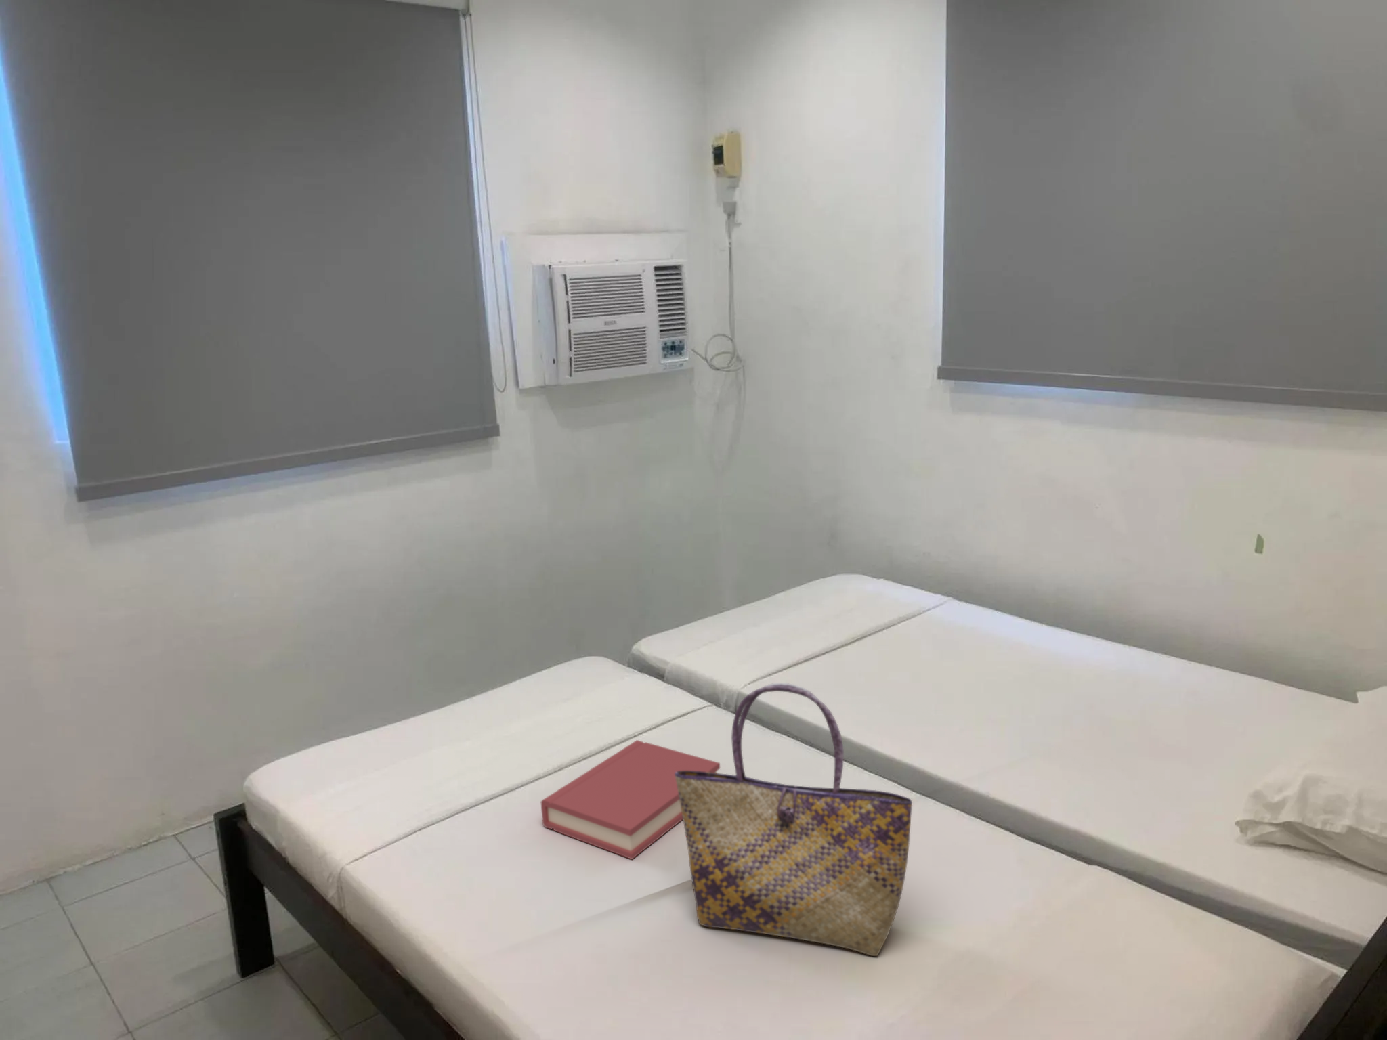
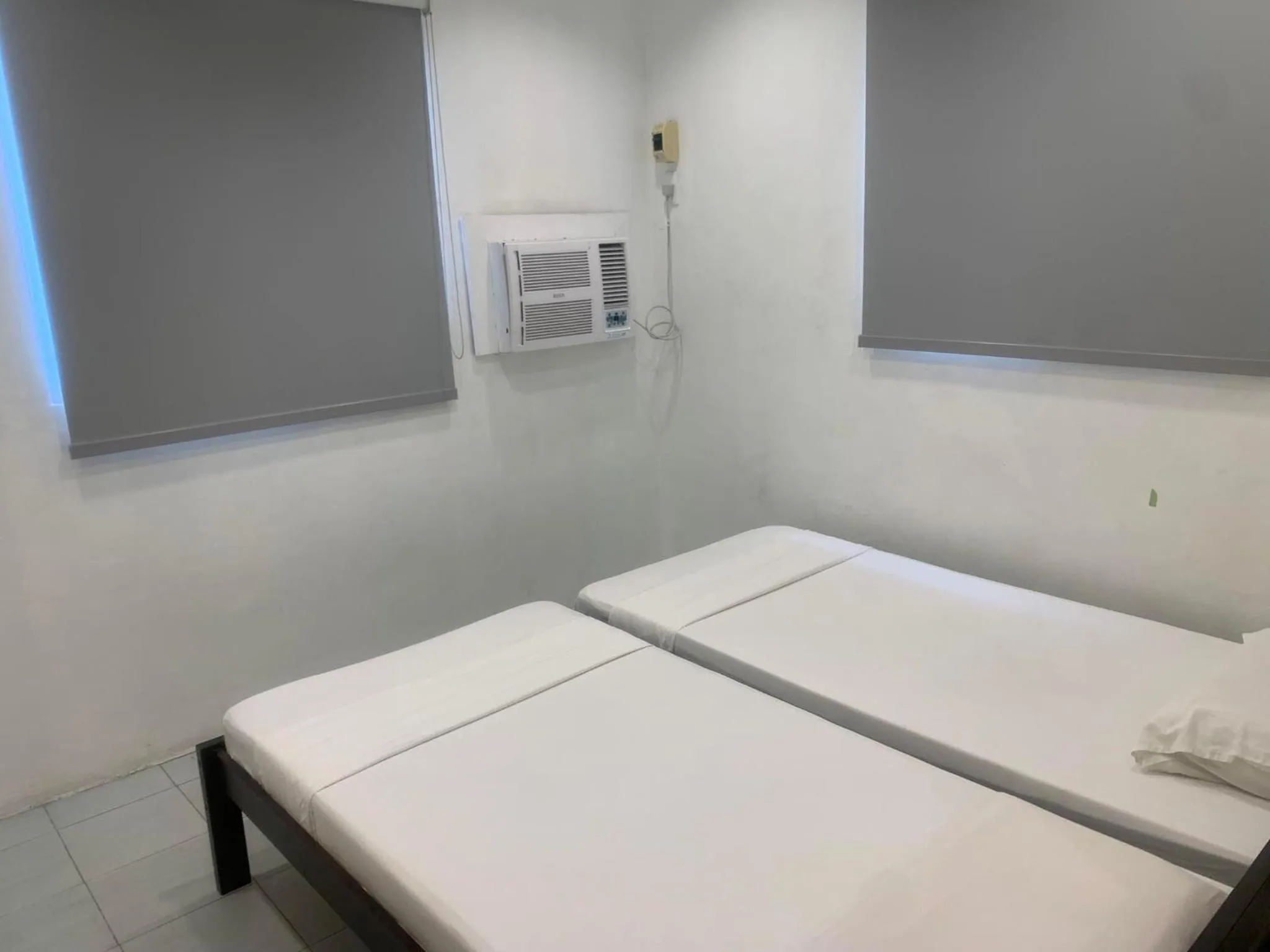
- hardback book [540,740,721,860]
- tote bag [675,683,913,957]
